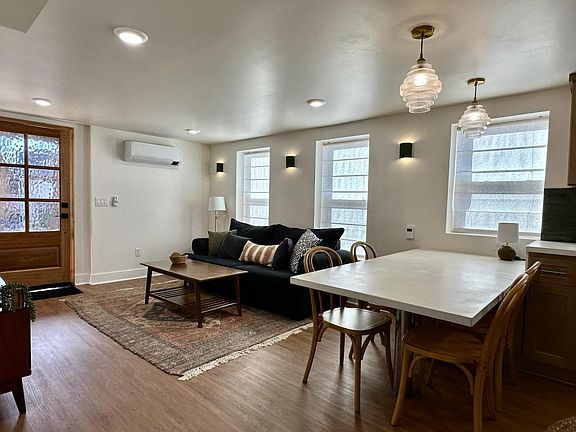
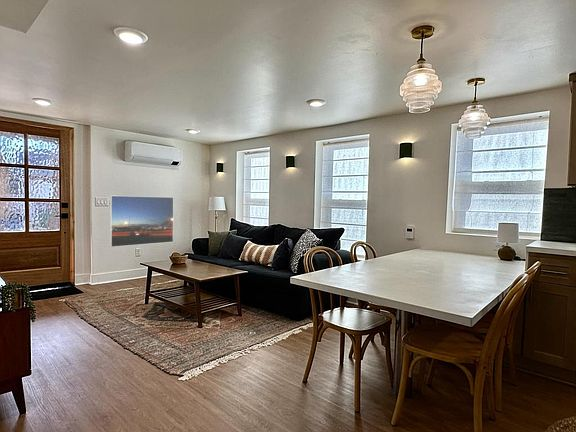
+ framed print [109,195,175,248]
